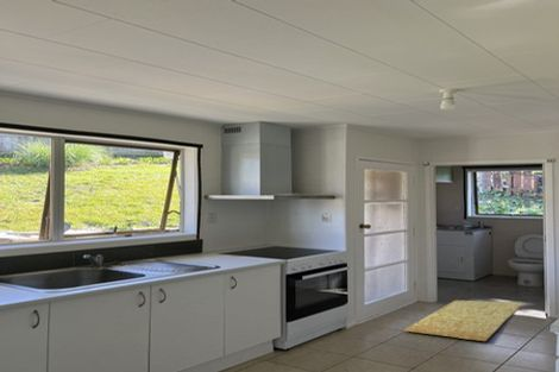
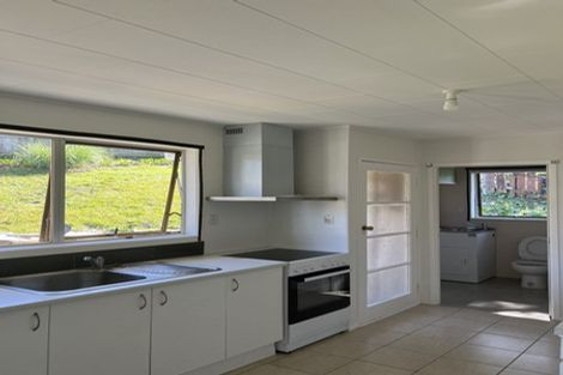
- rug [403,300,523,342]
